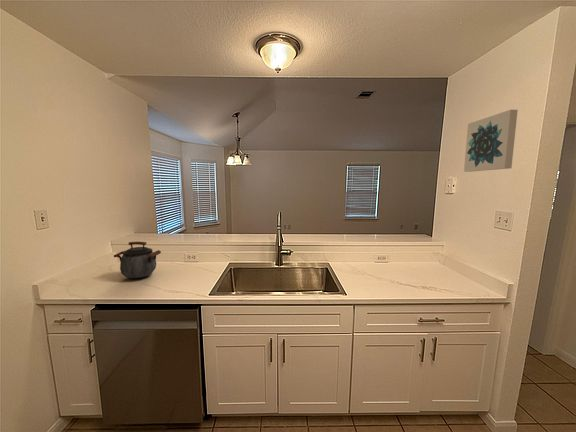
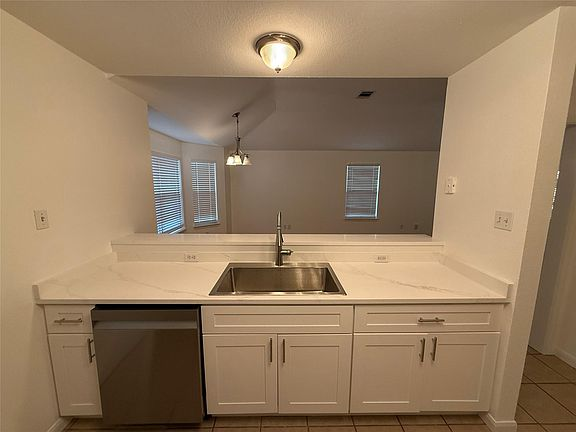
- wall art [463,109,519,173]
- kettle [113,240,162,279]
